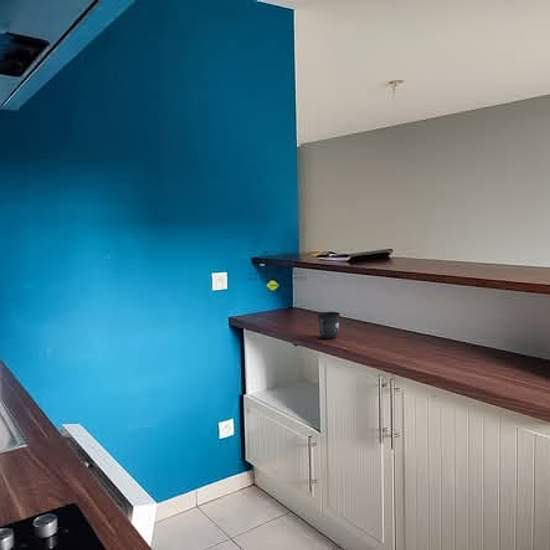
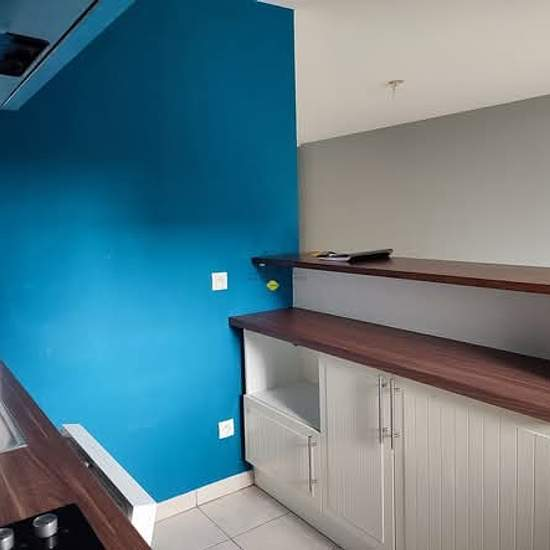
- mug [316,311,341,340]
